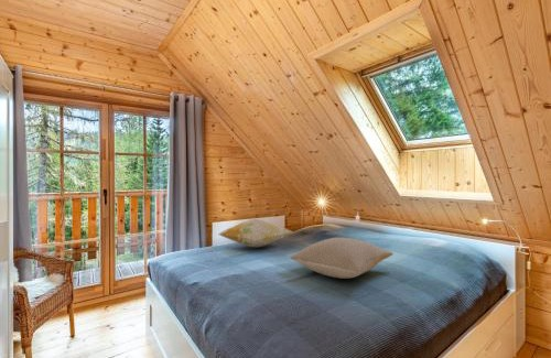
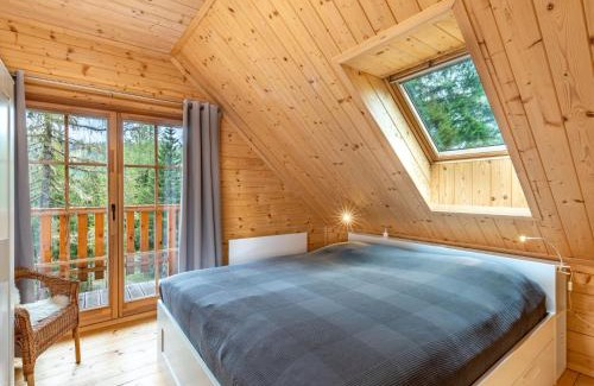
- pillow [289,237,395,280]
- decorative pillow [217,218,293,249]
